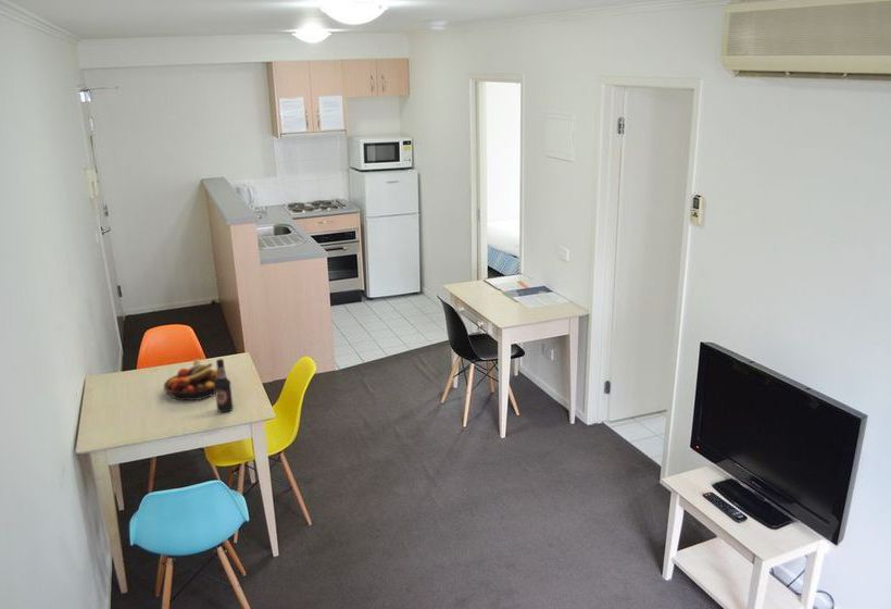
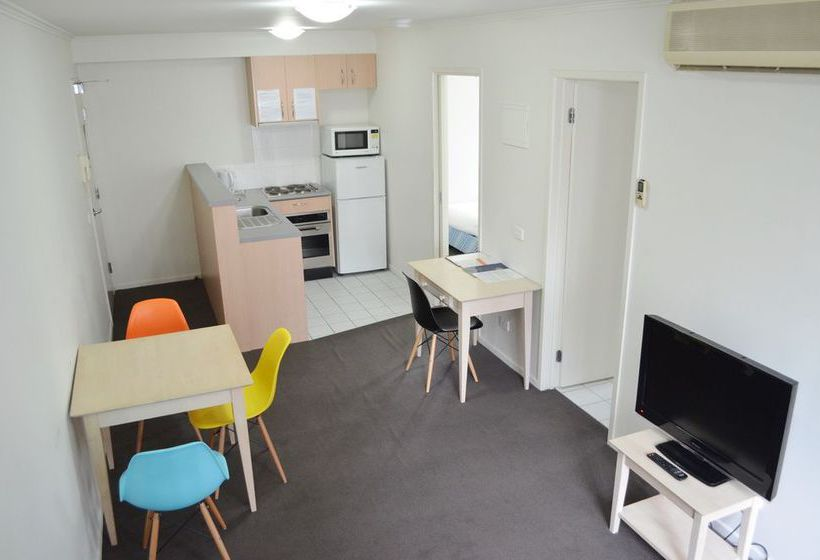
- bottle [214,358,235,413]
- fruit bowl [163,358,217,401]
